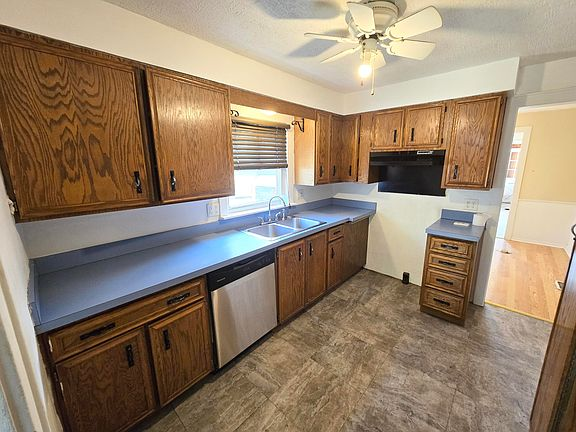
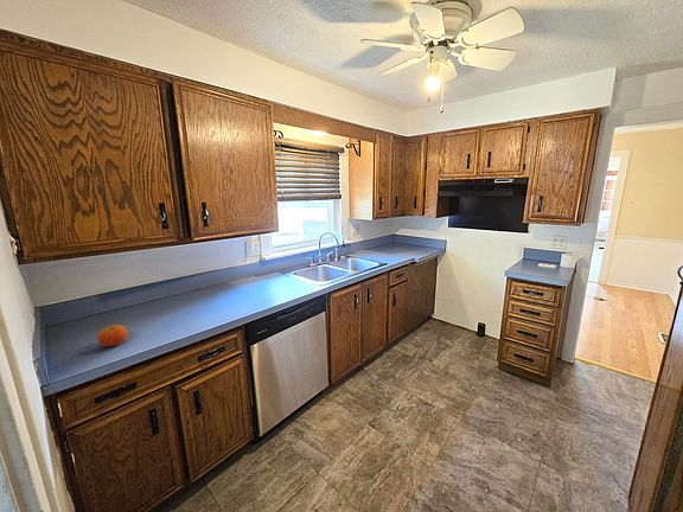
+ fruit [96,324,129,347]
